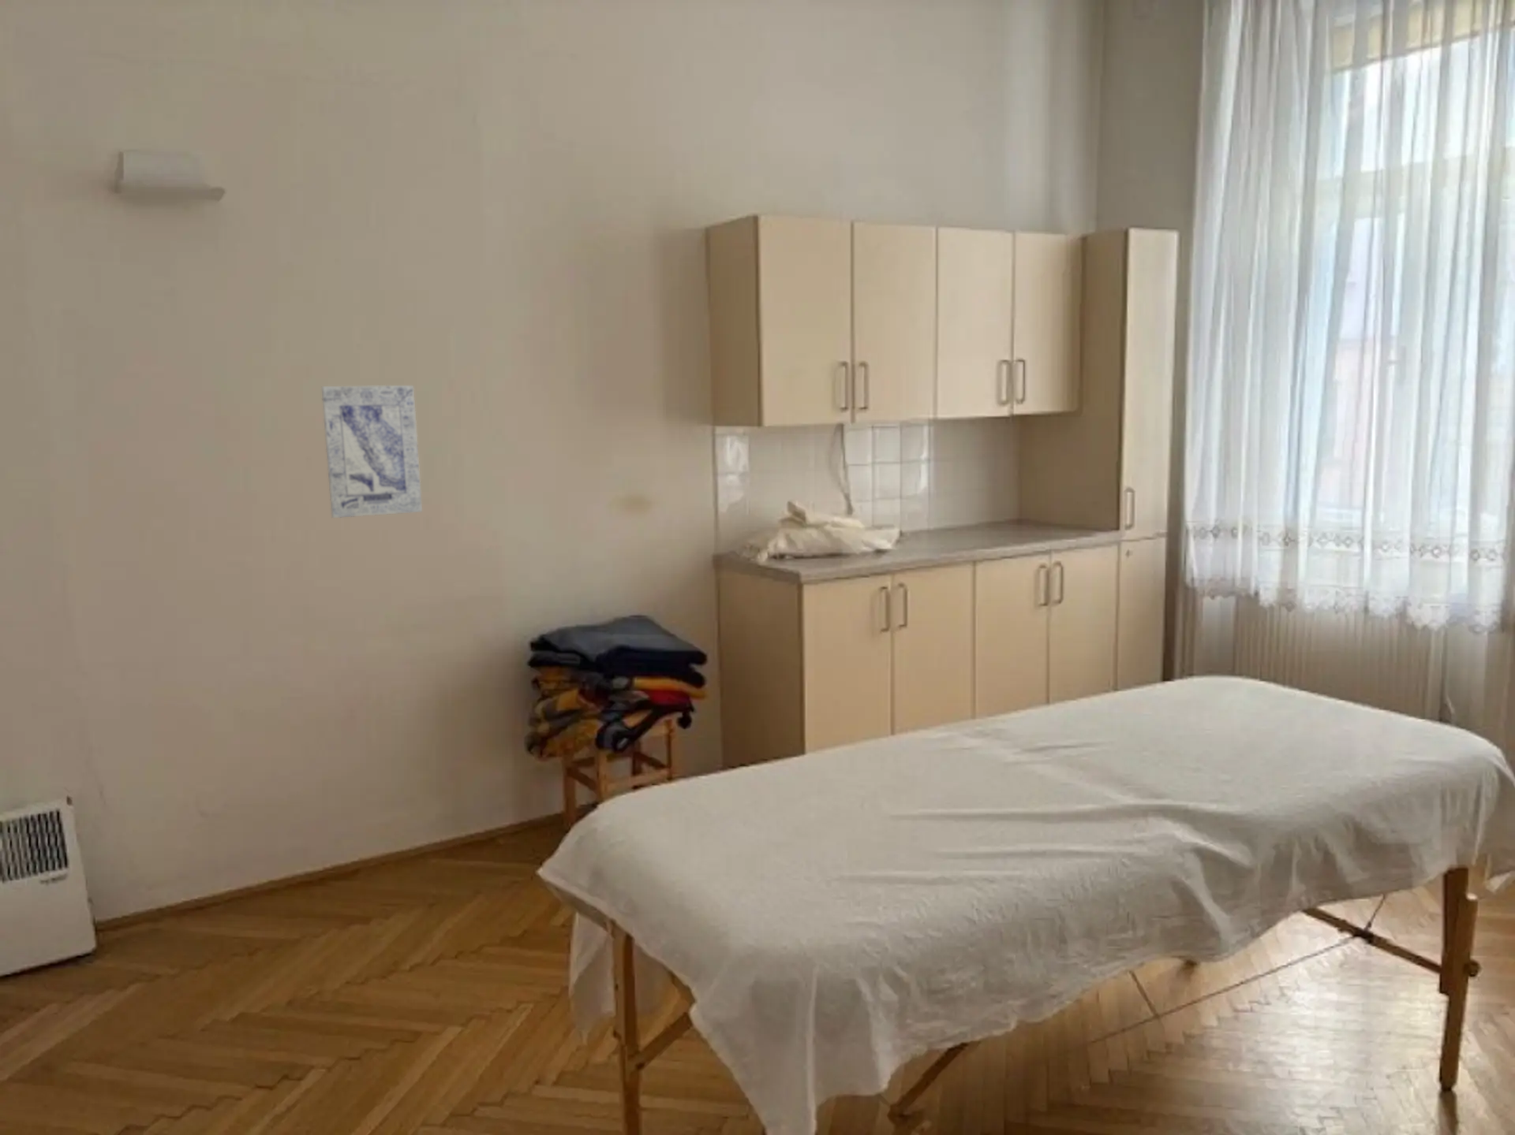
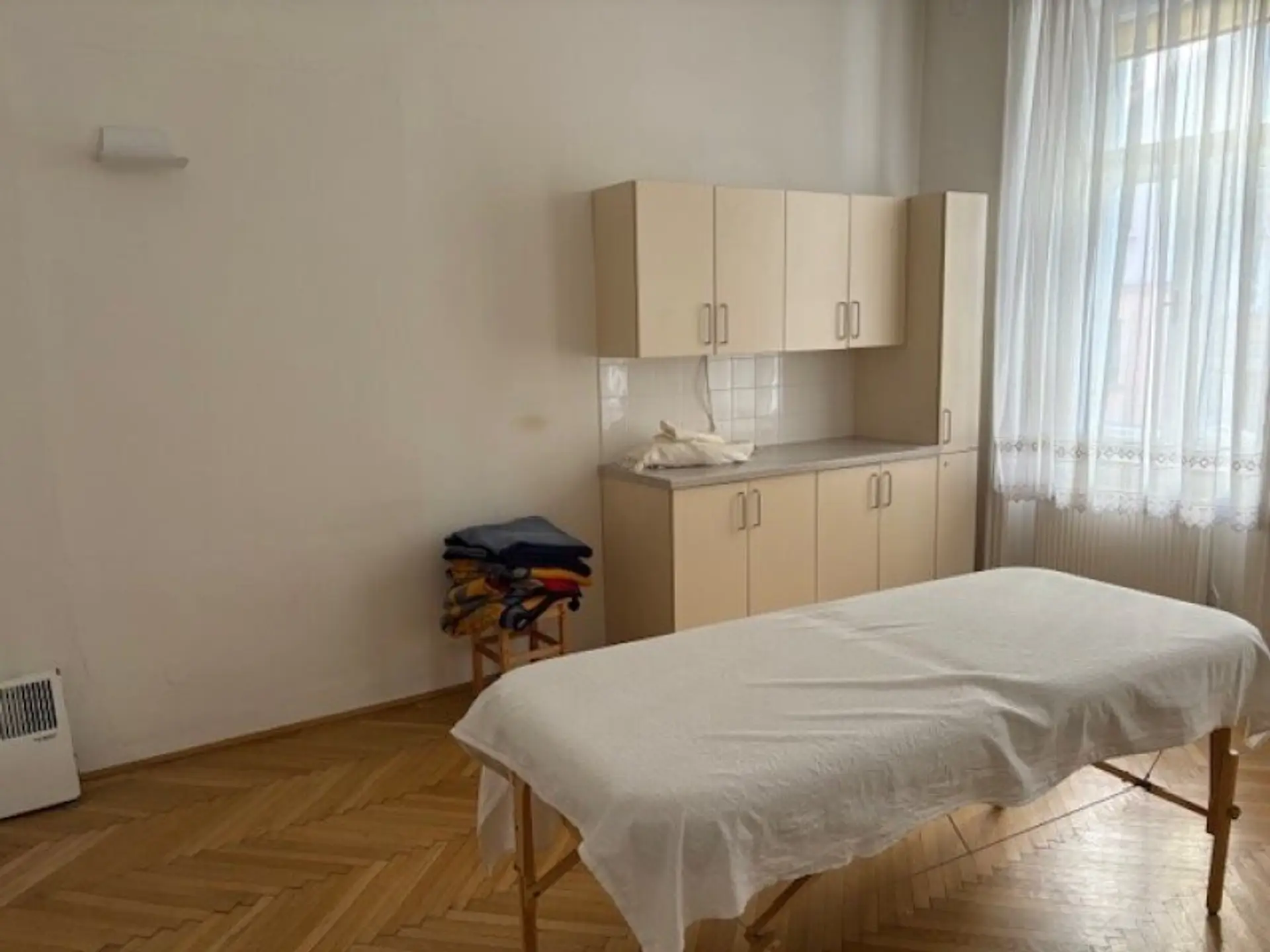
- wall art [321,385,423,519]
